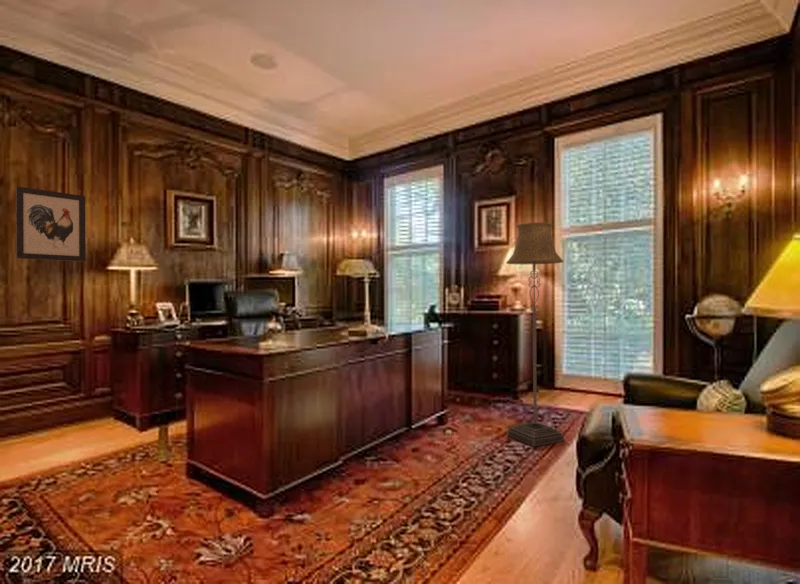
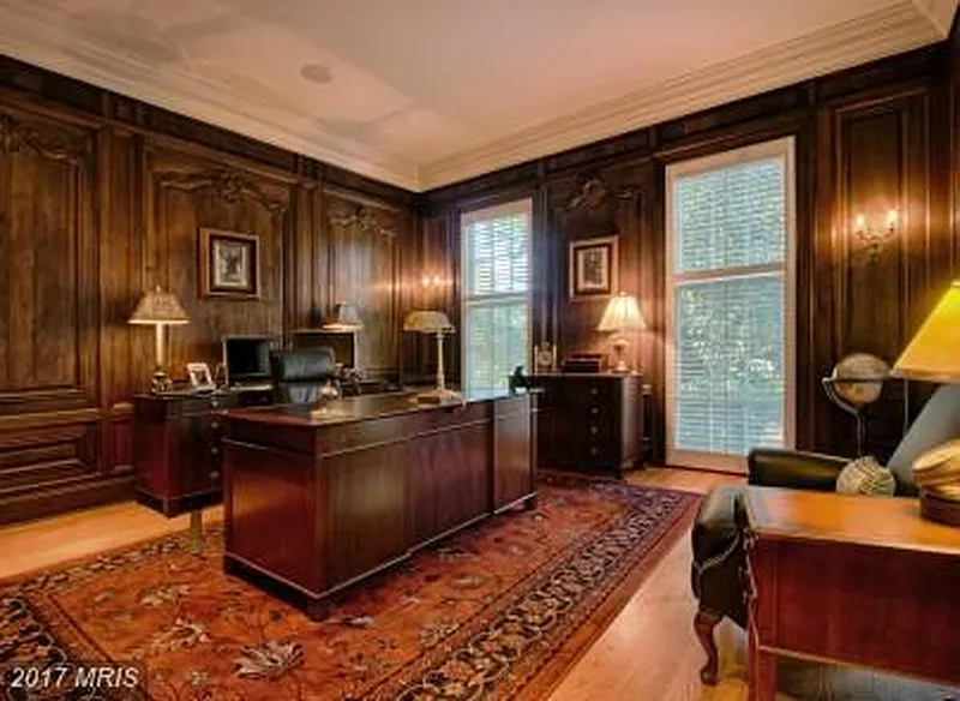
- wall art [15,185,87,262]
- floor lamp [505,222,565,448]
